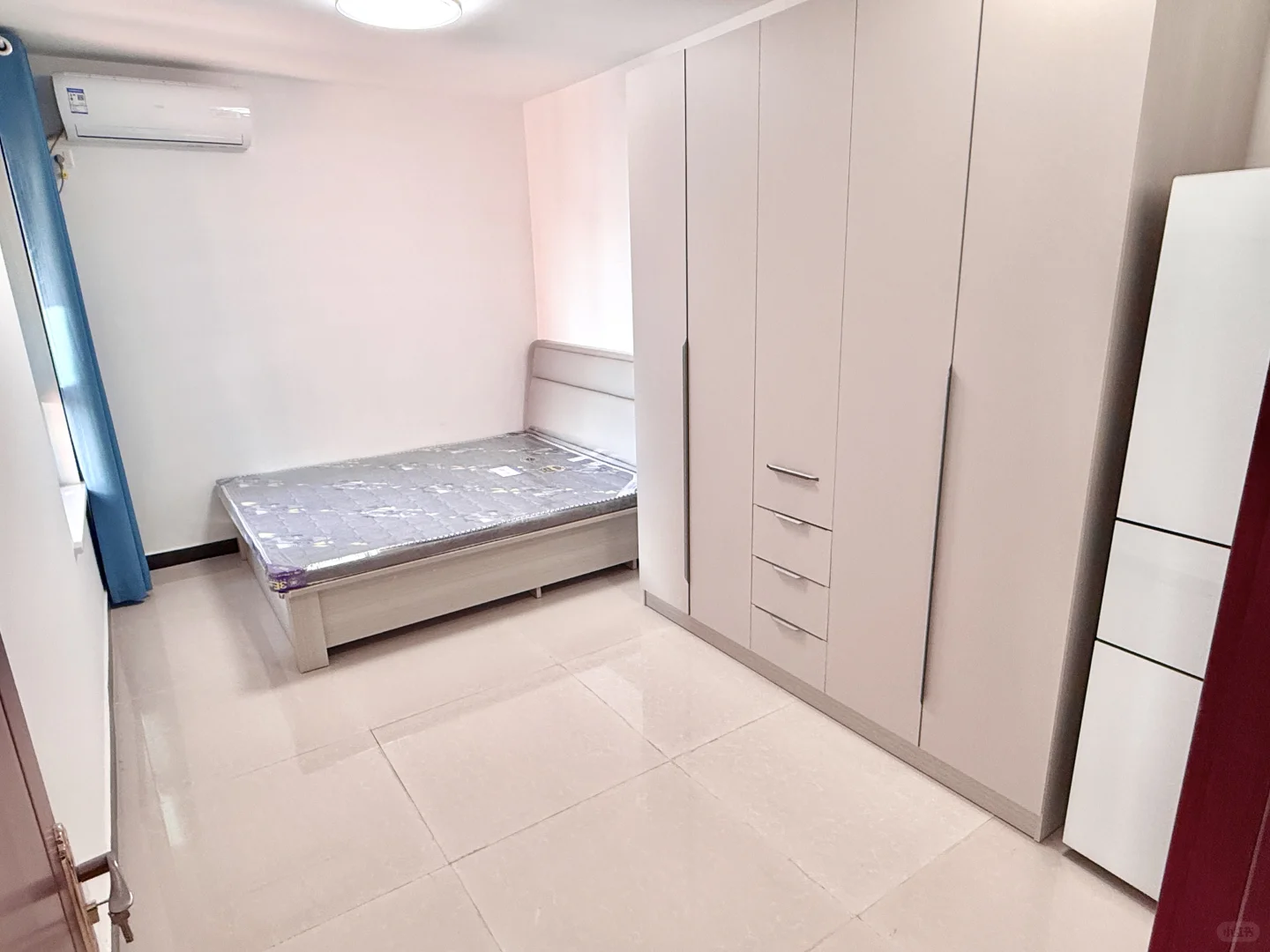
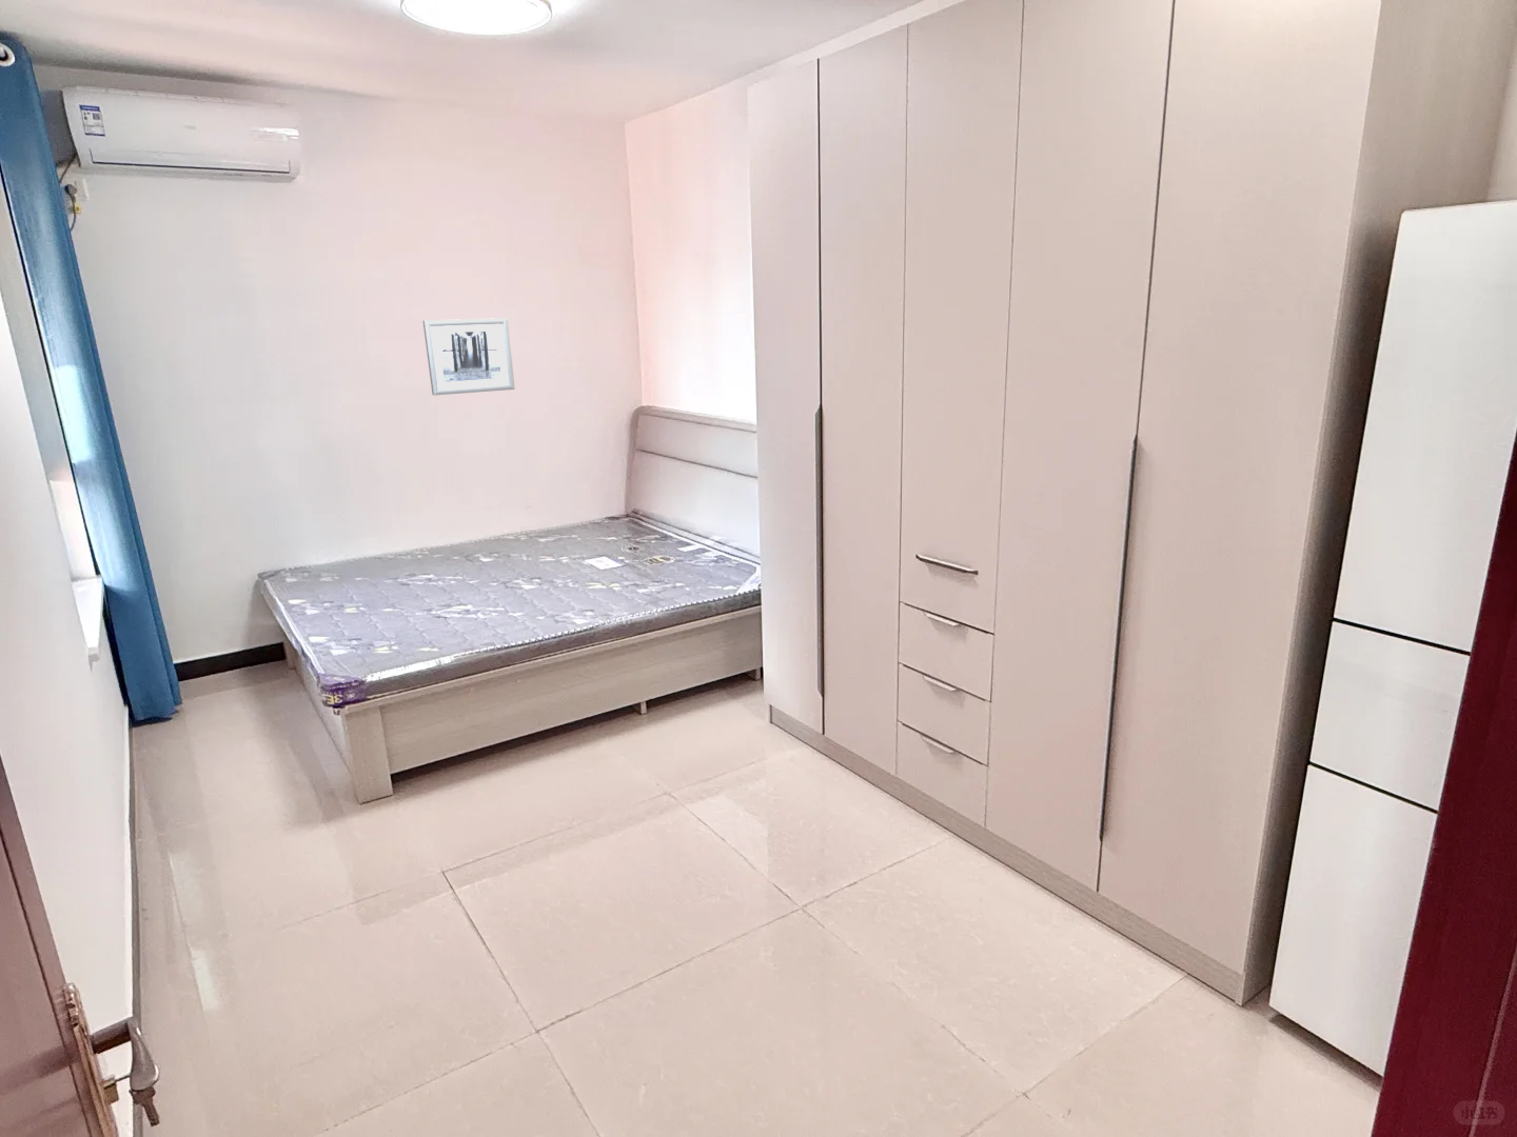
+ wall art [423,316,516,395]
